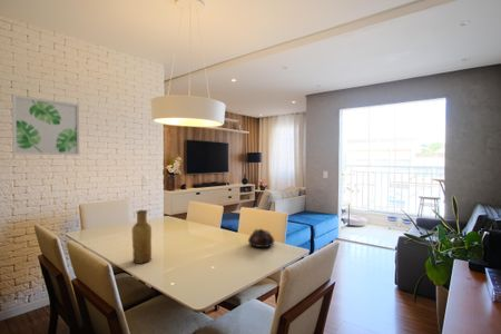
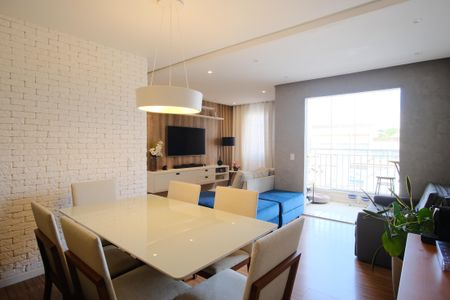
- teapot [247,228,275,249]
- vase [131,209,153,265]
- wall art [11,94,80,156]
